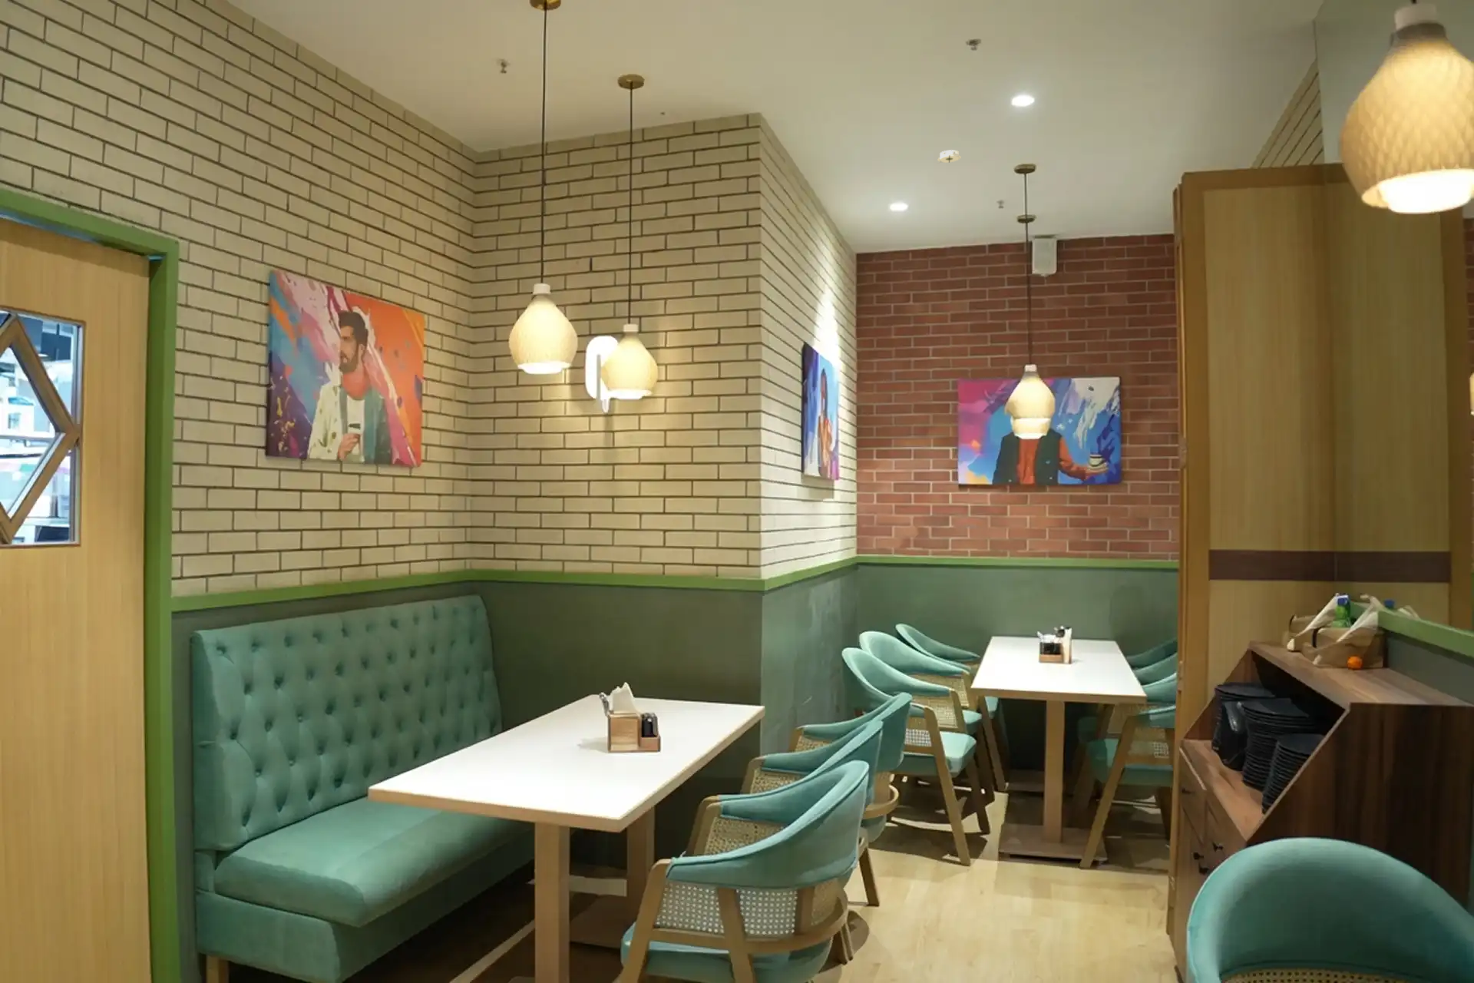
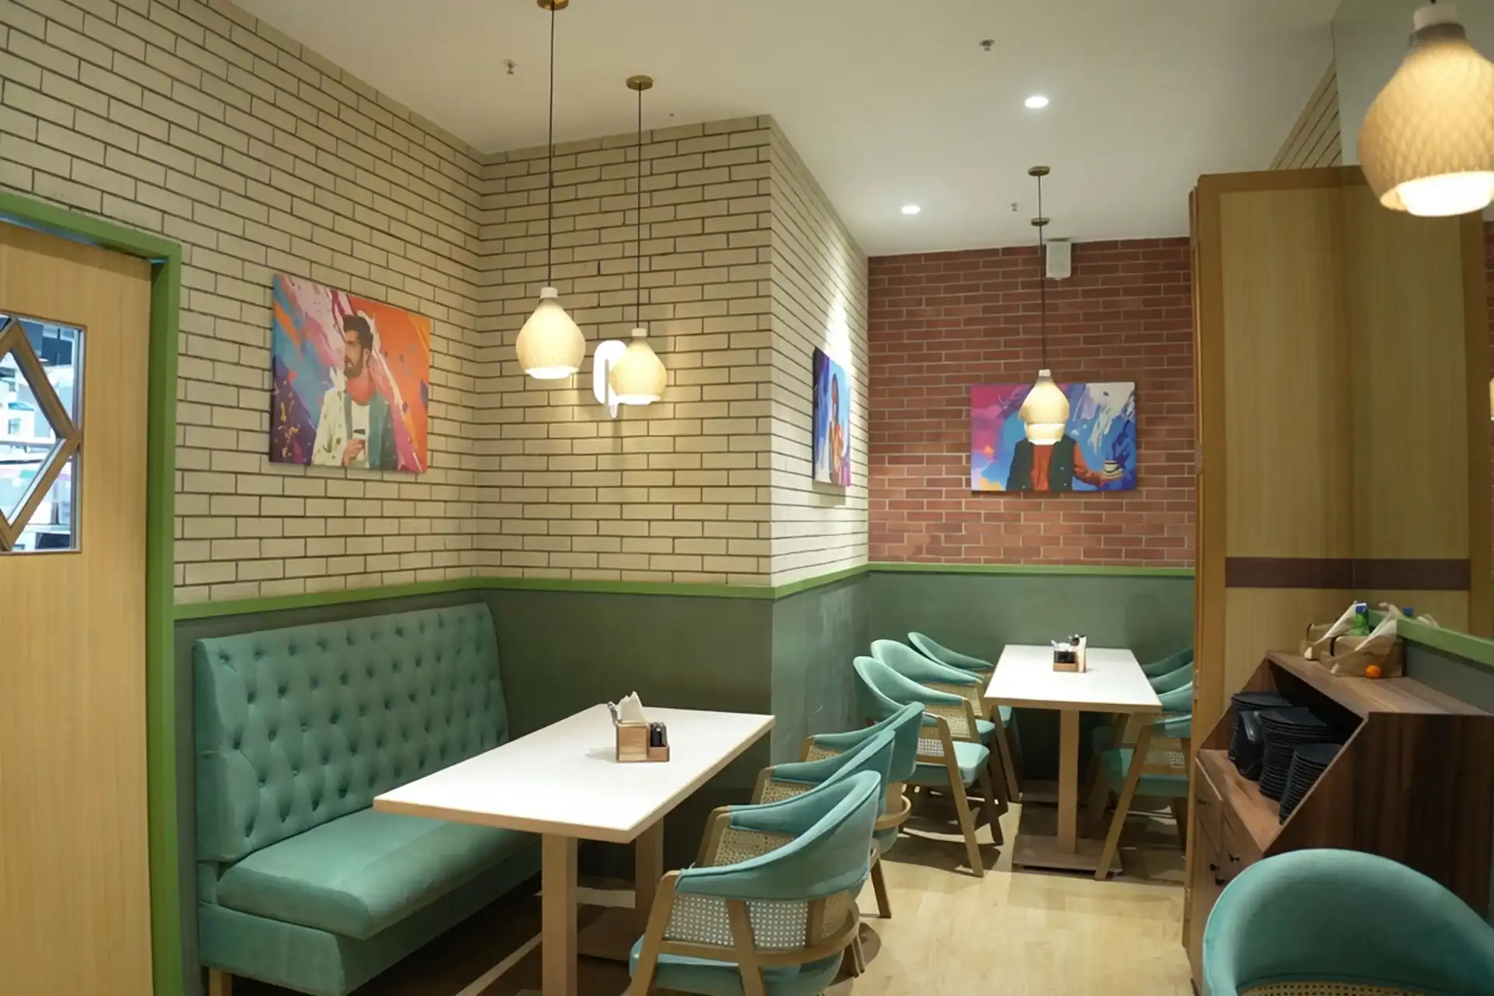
- smoke detector [937,149,962,165]
